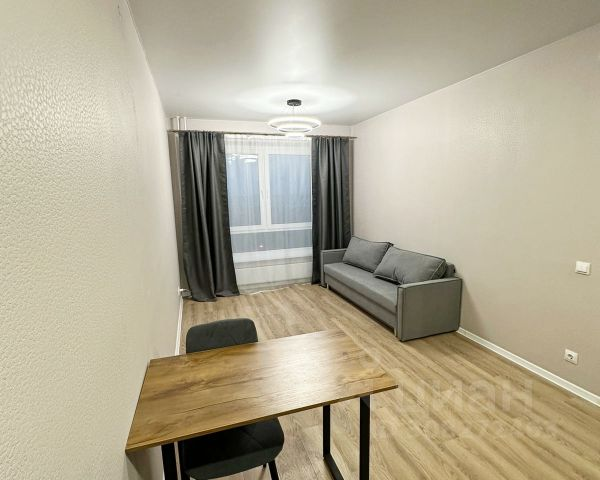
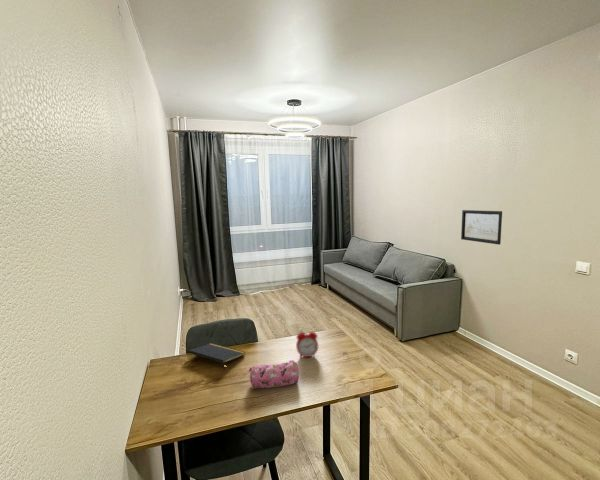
+ notepad [187,342,246,371]
+ wall art [460,209,503,246]
+ alarm clock [295,327,319,359]
+ pencil case [248,360,300,390]
